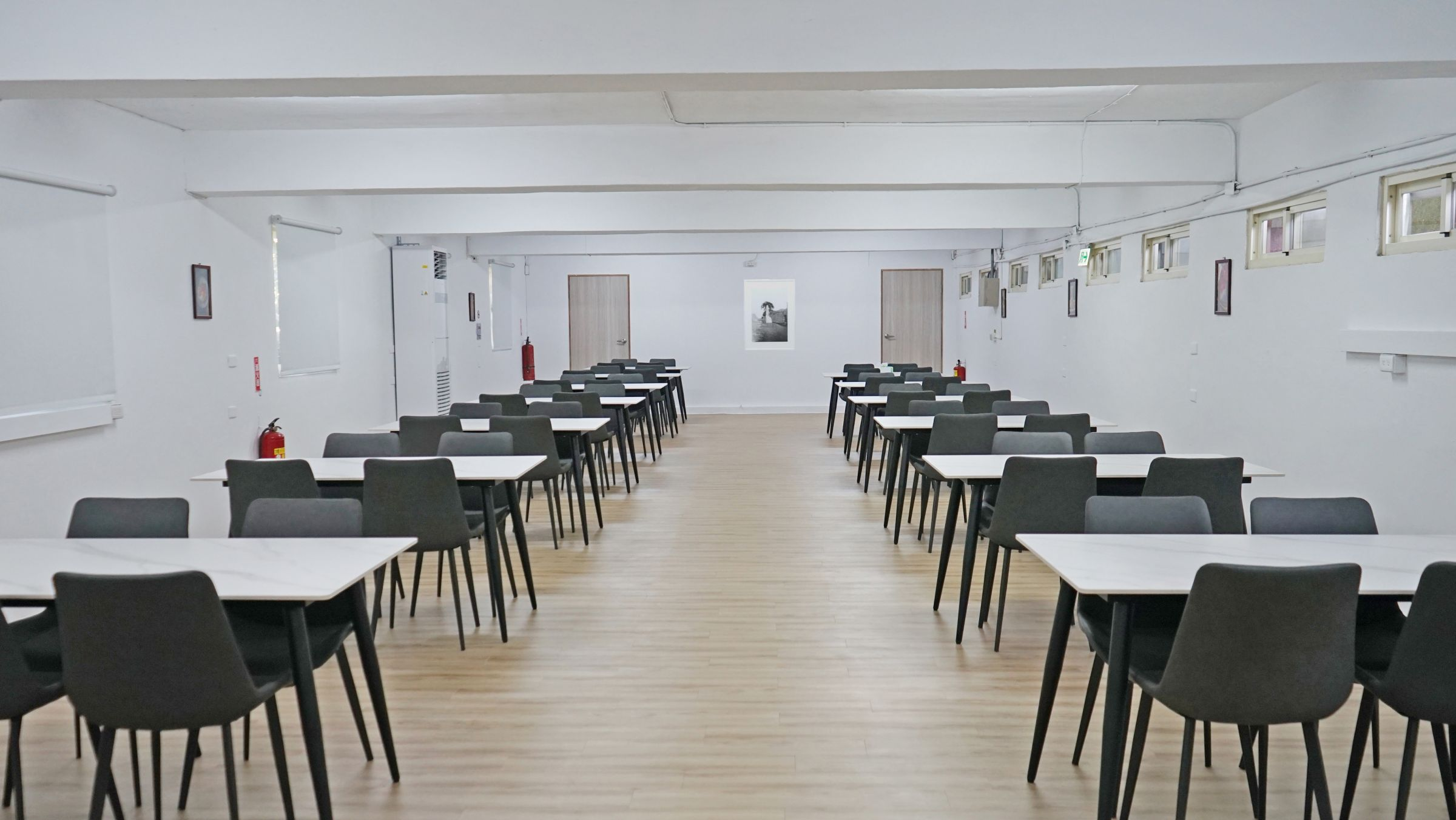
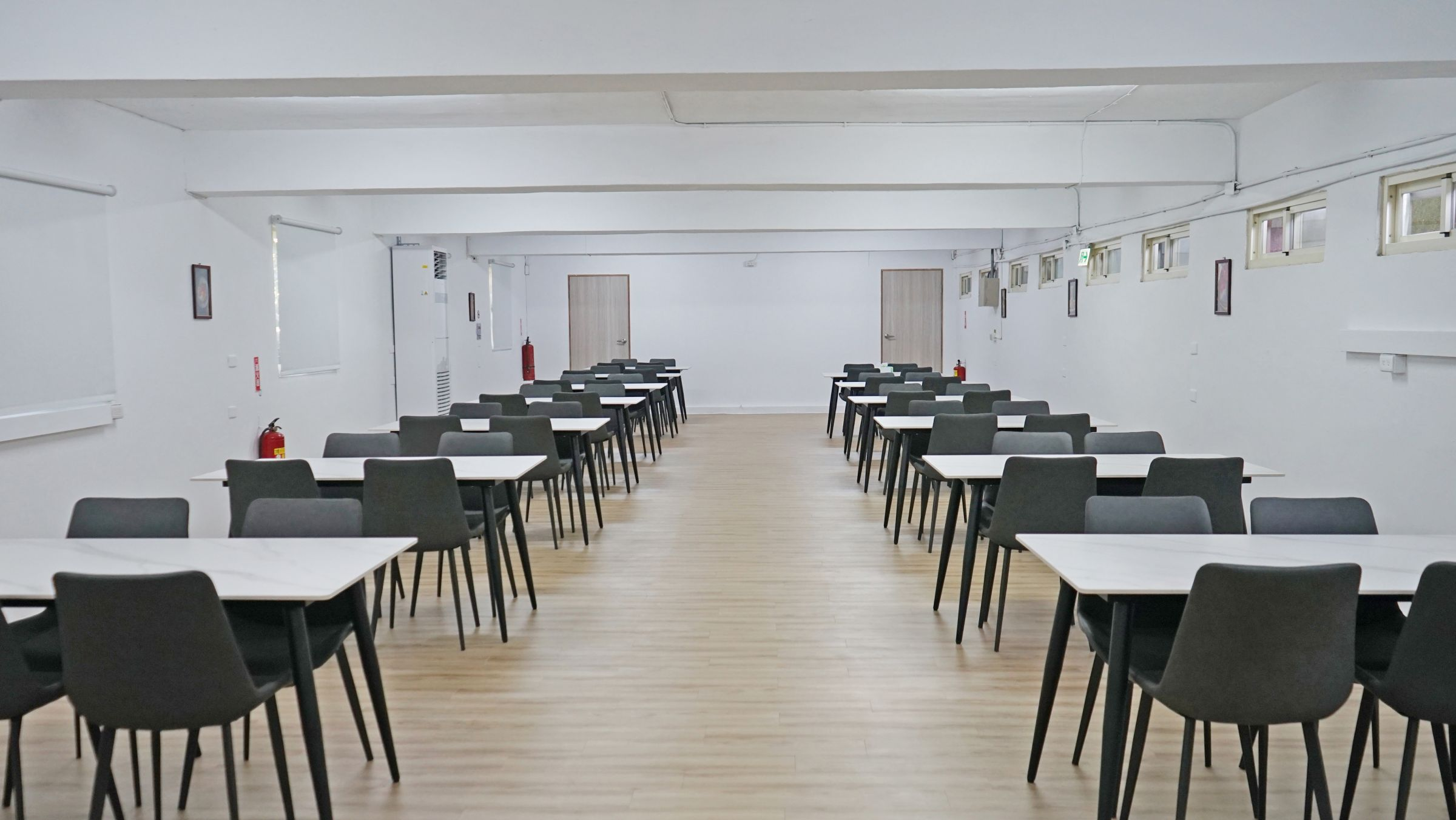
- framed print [743,279,796,351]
